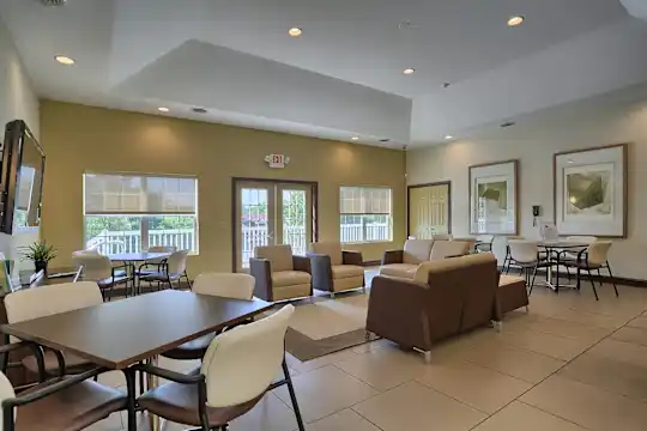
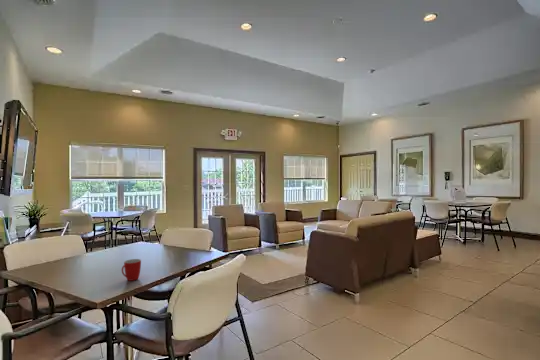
+ mug [121,258,142,282]
